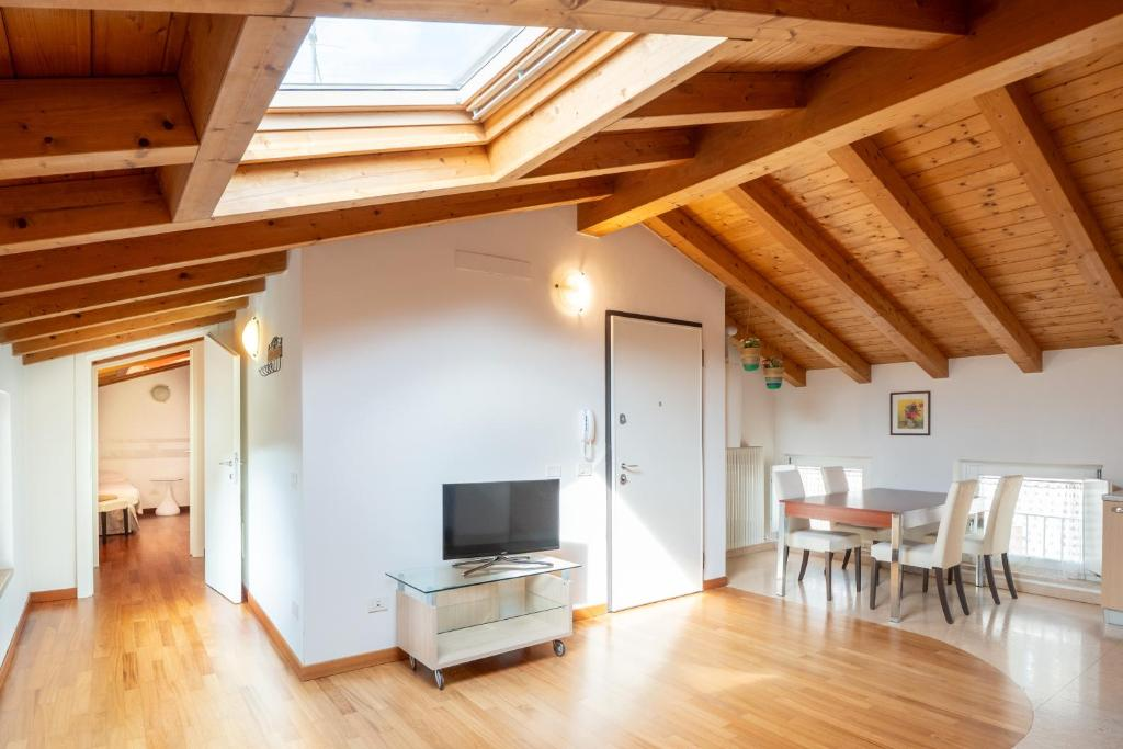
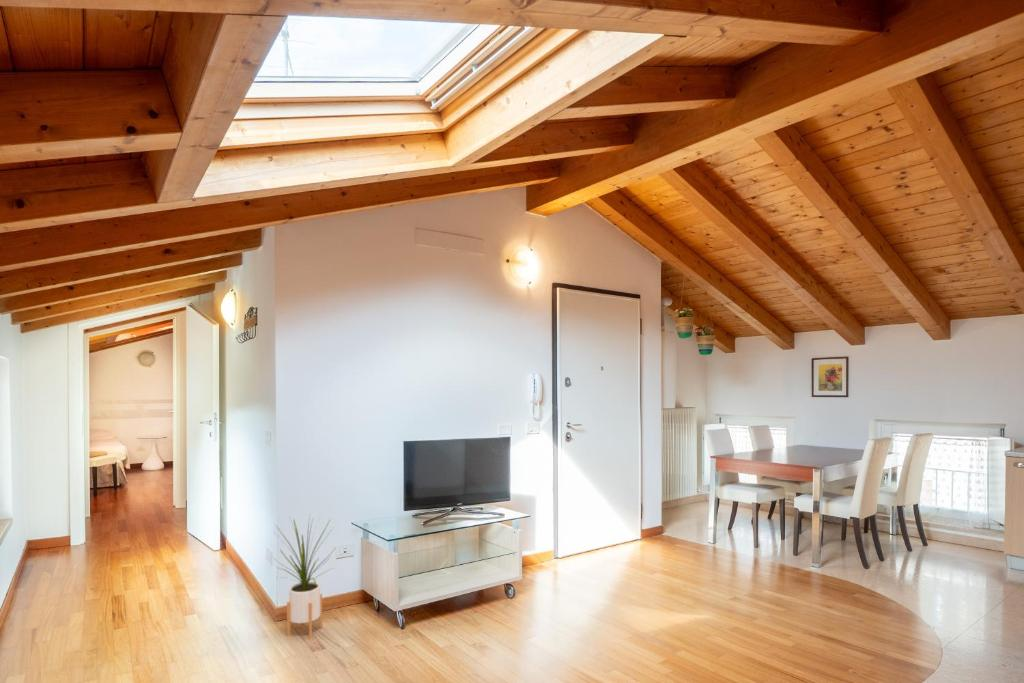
+ house plant [271,514,336,639]
